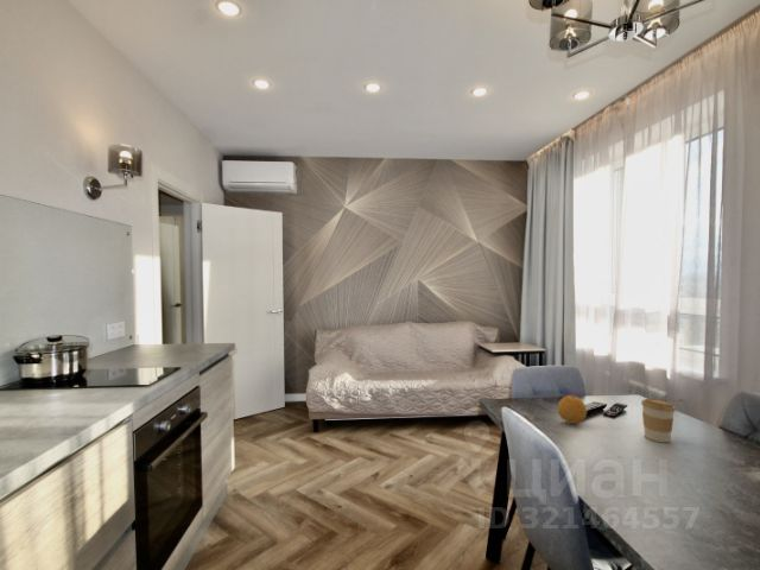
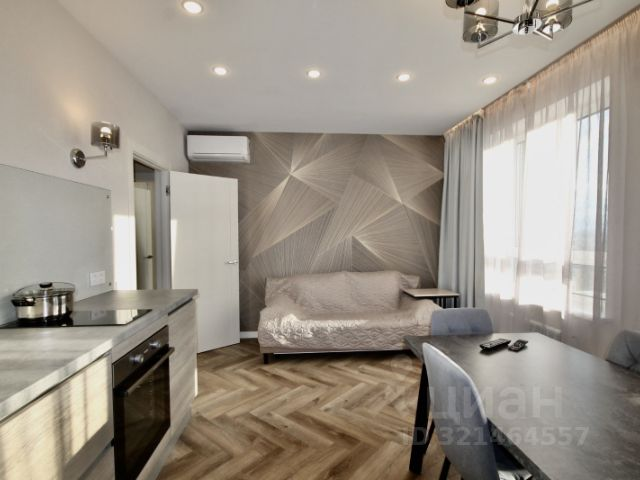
- coffee cup [640,397,677,443]
- fruit [556,394,588,425]
